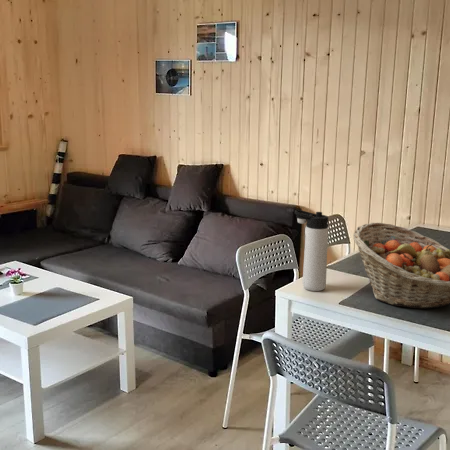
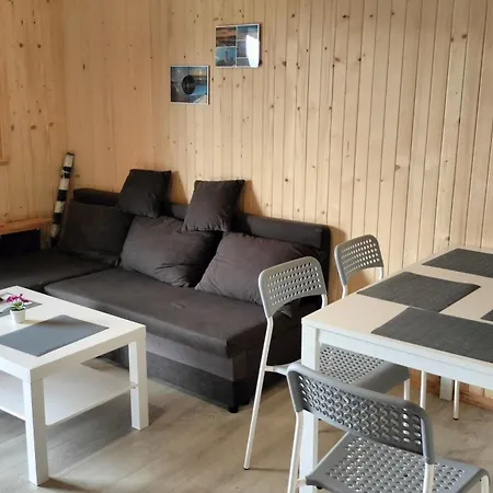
- thermos bottle [294,209,329,292]
- fruit basket [352,222,450,310]
